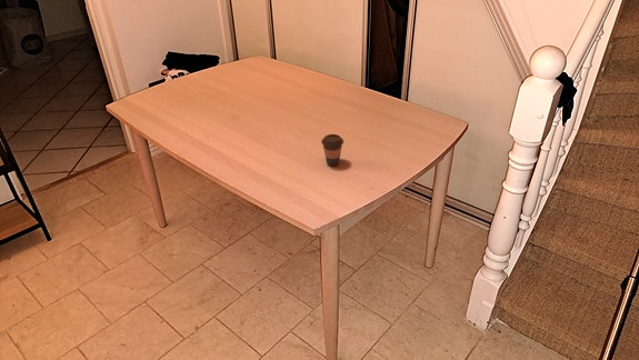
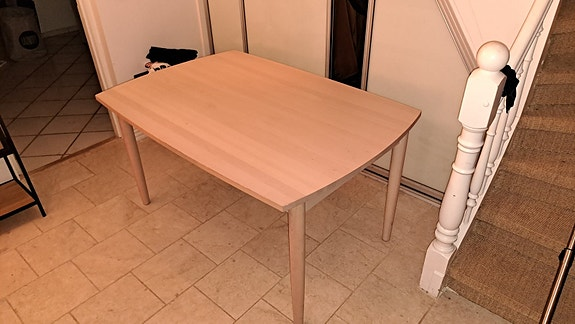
- coffee cup [320,133,345,167]
